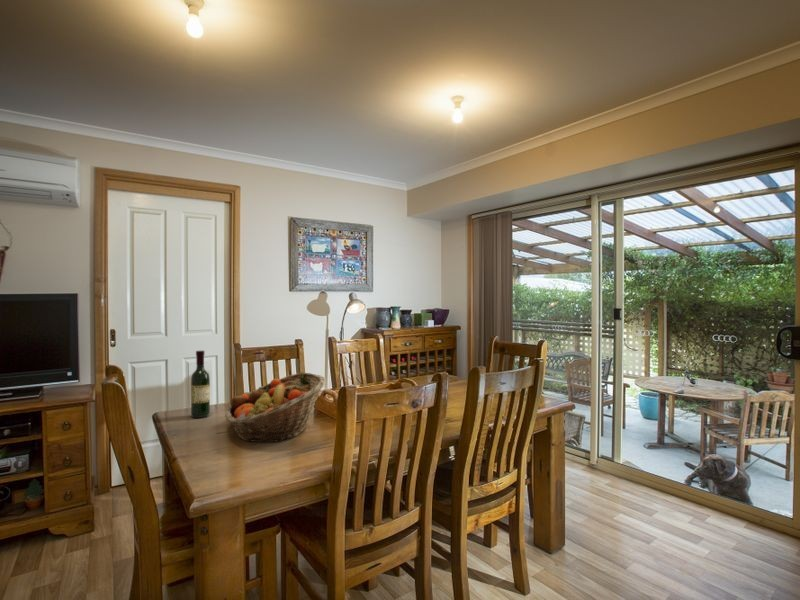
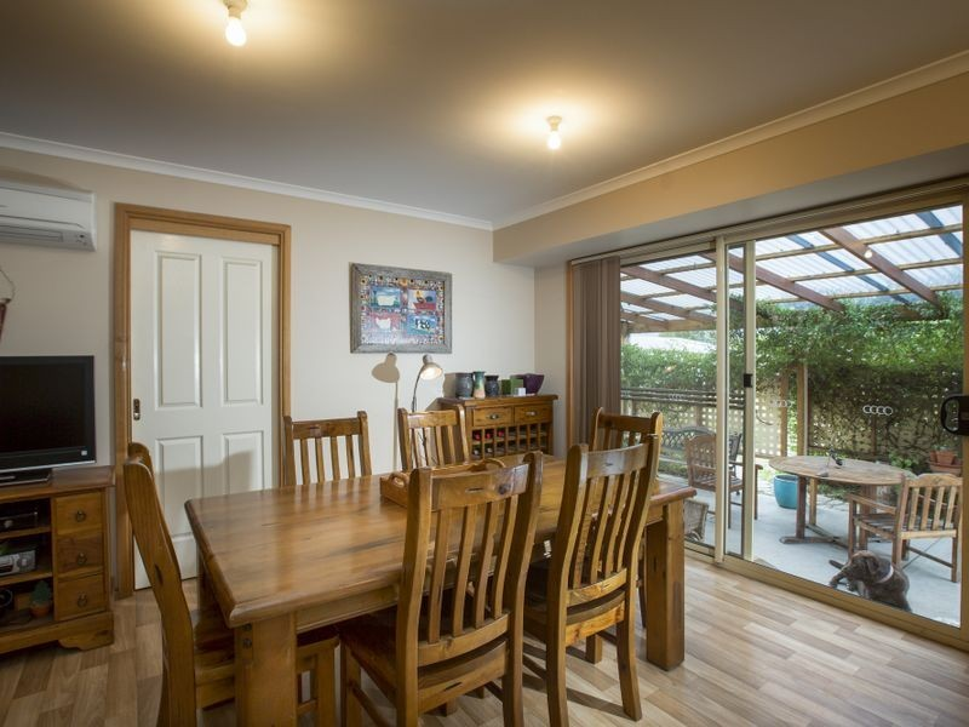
- fruit basket [224,372,327,443]
- wine bottle [190,350,211,419]
